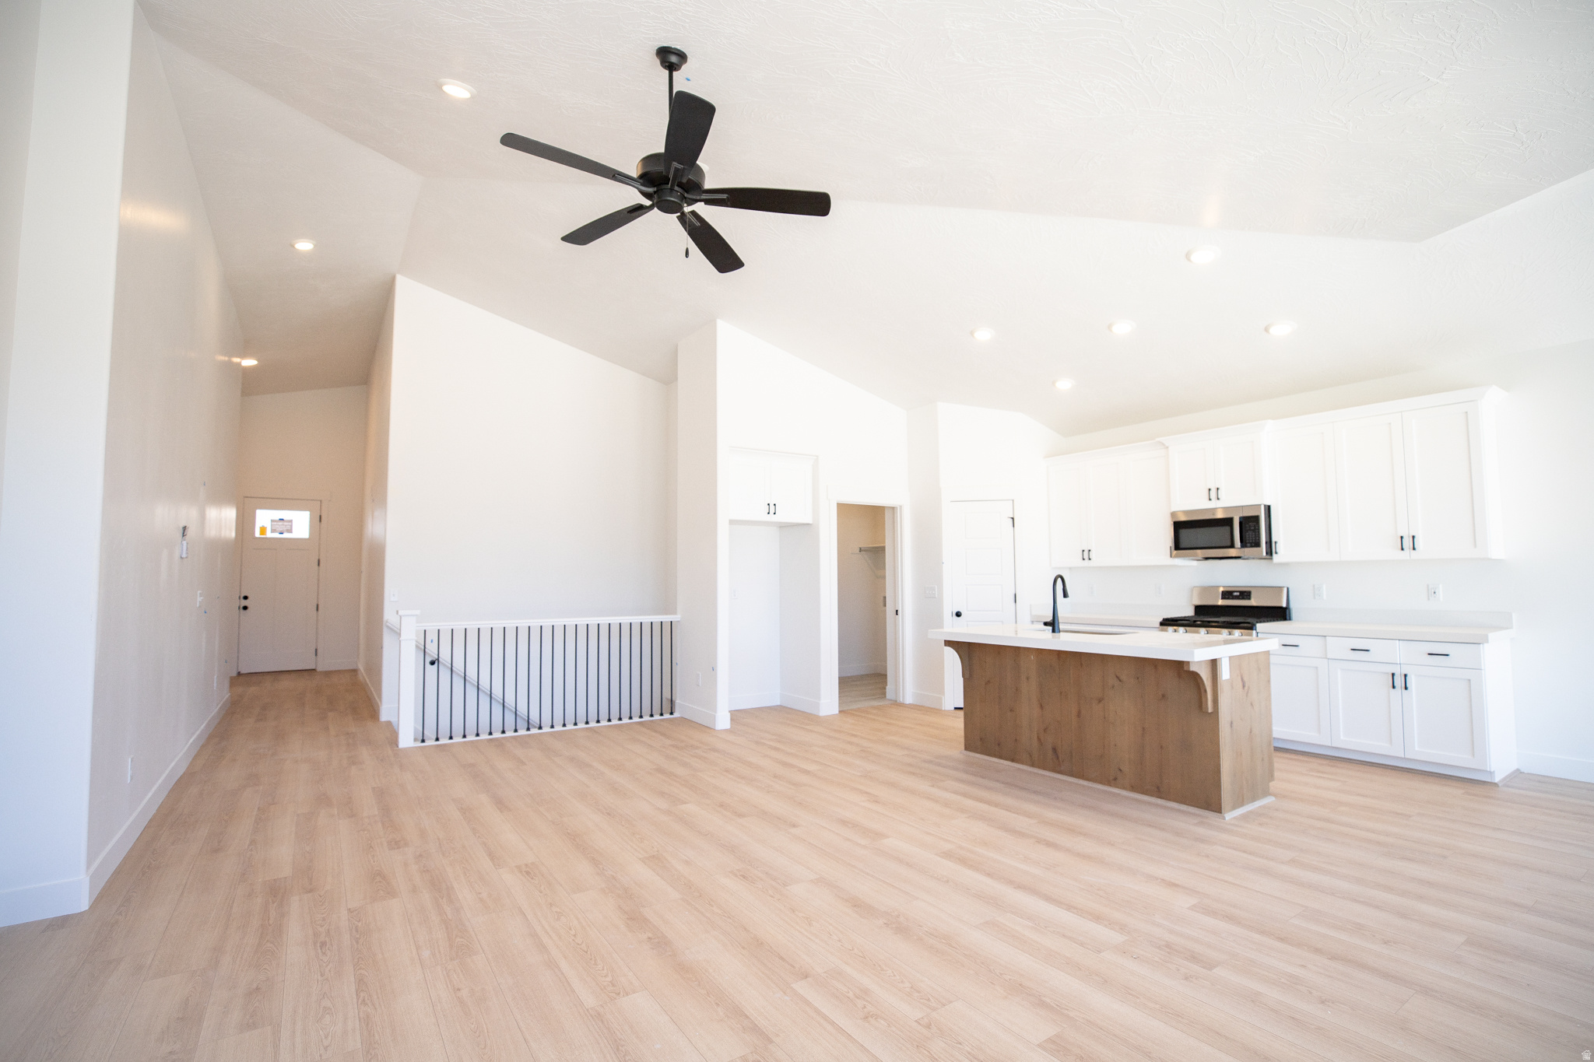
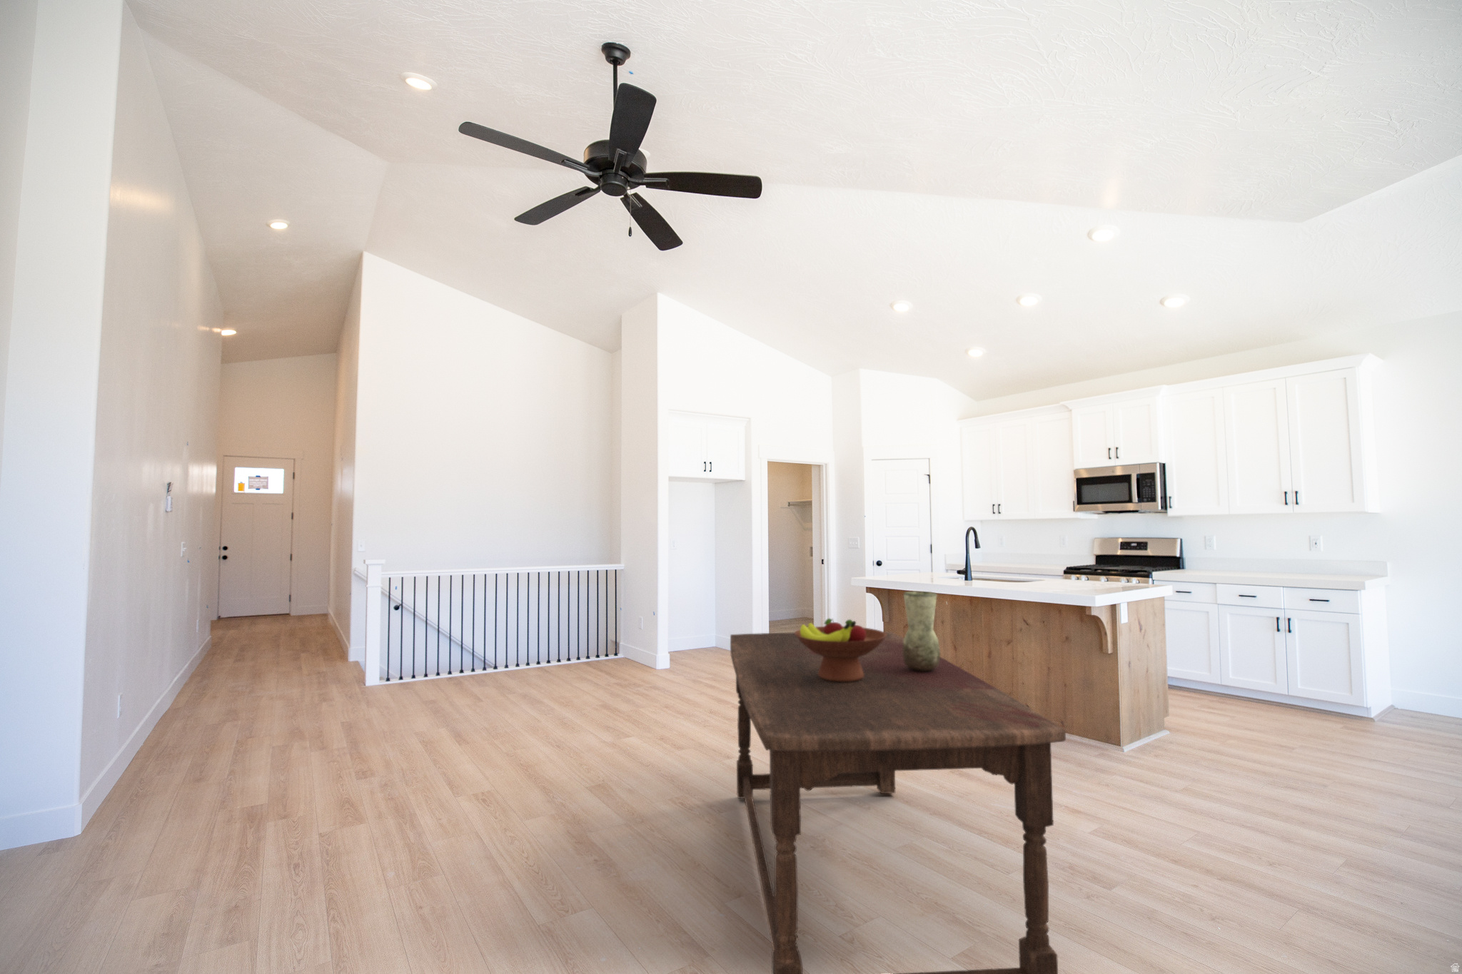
+ fruit bowl [795,617,887,683]
+ vase [902,591,941,672]
+ dining table [729,630,1066,974]
